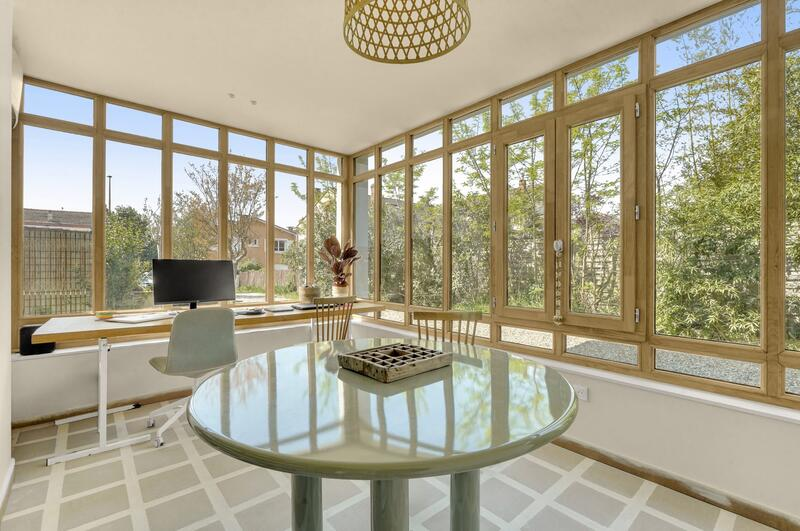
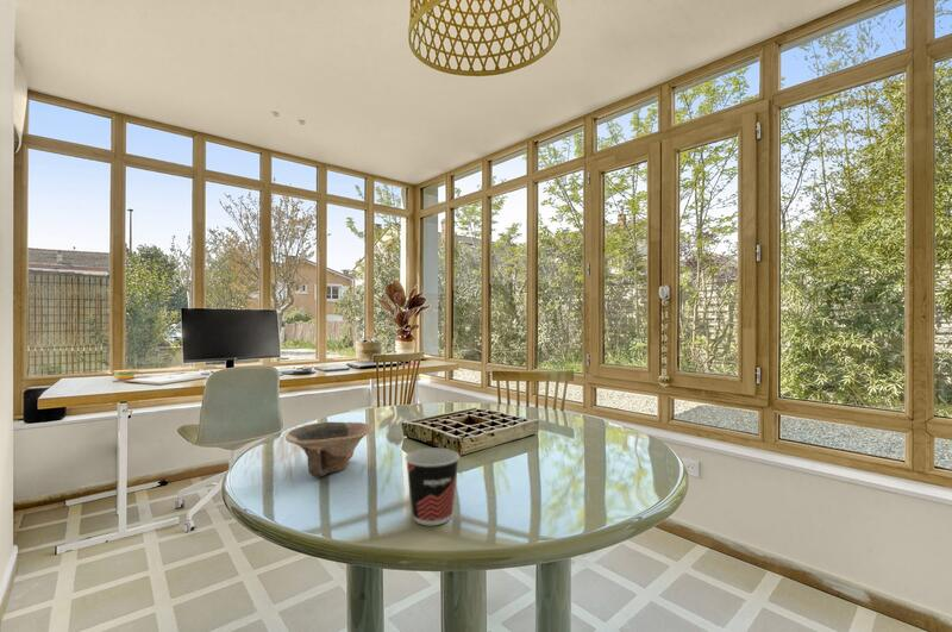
+ bowl [284,421,375,478]
+ cup [403,448,461,526]
